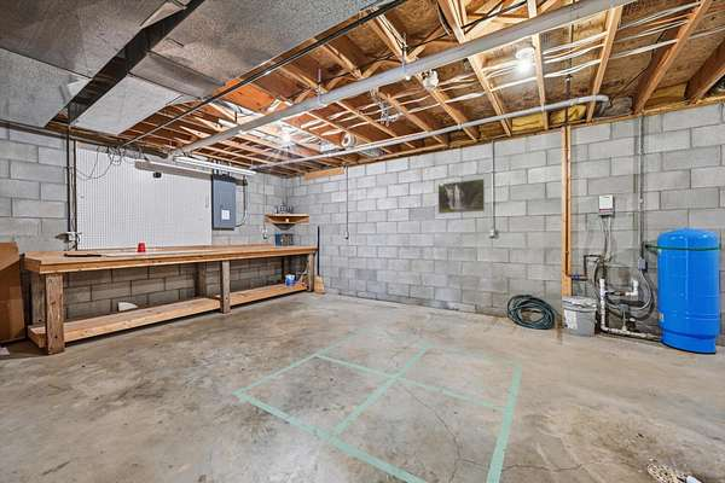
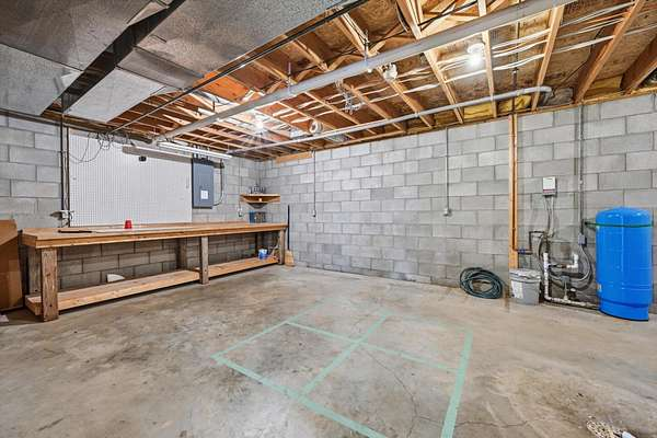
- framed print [437,178,486,215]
